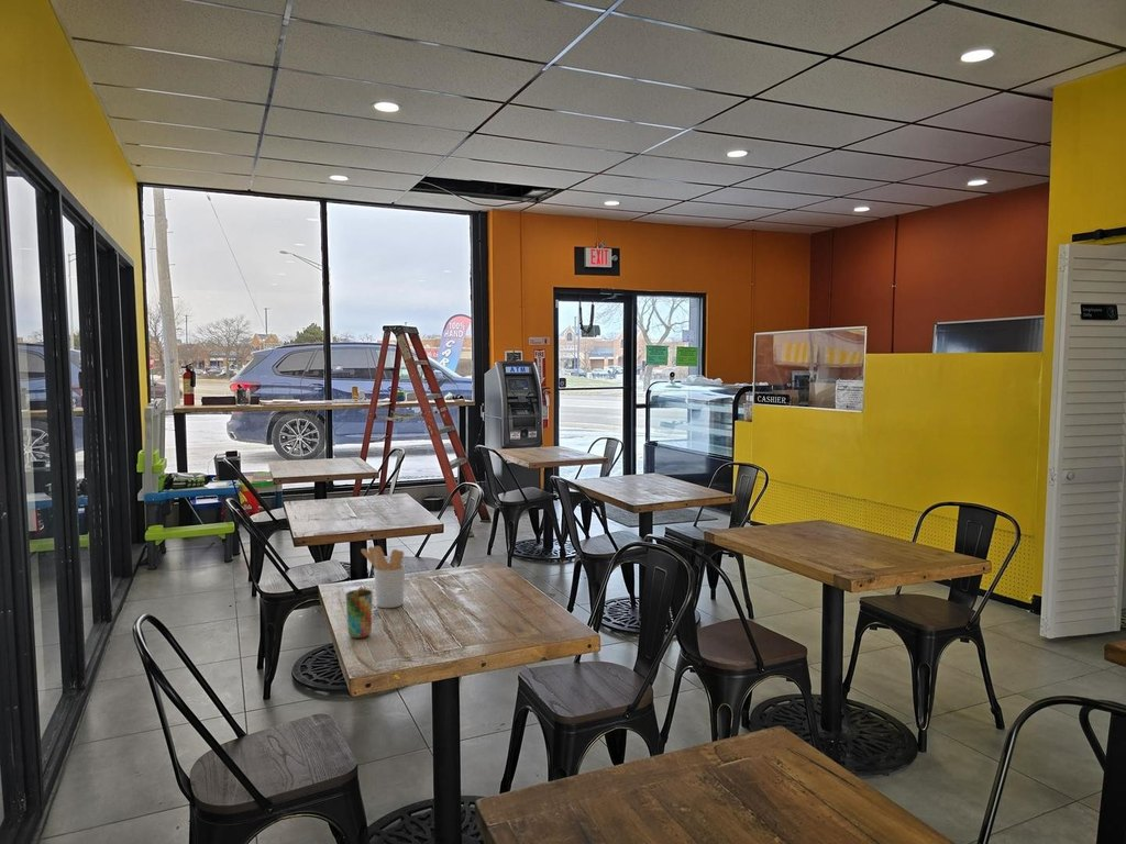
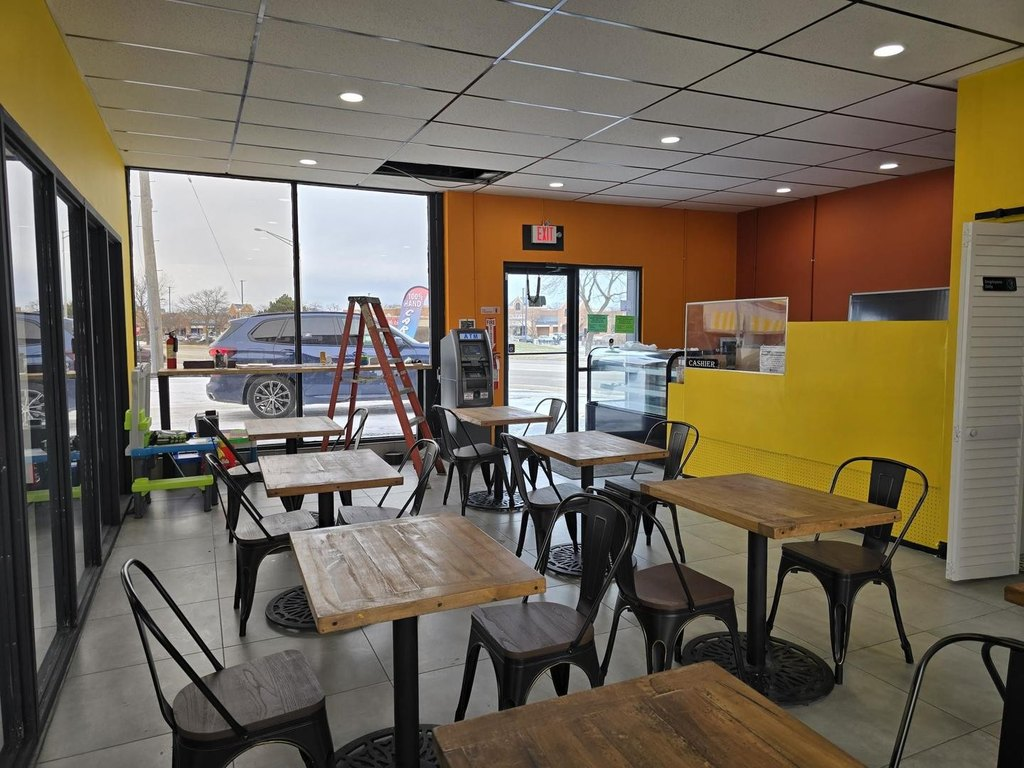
- utensil holder [360,545,406,609]
- cup [344,588,374,640]
